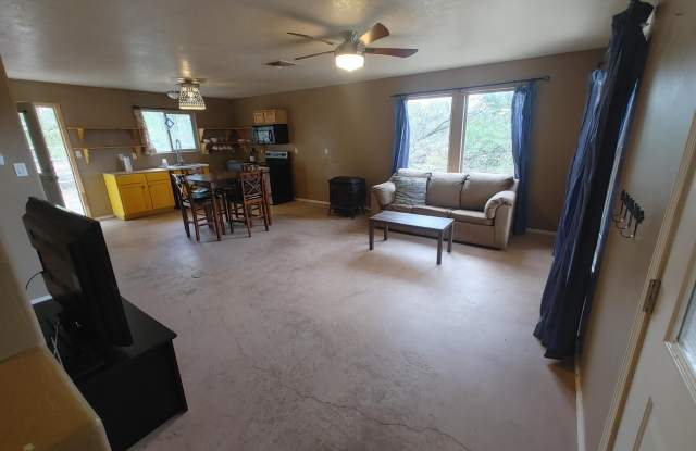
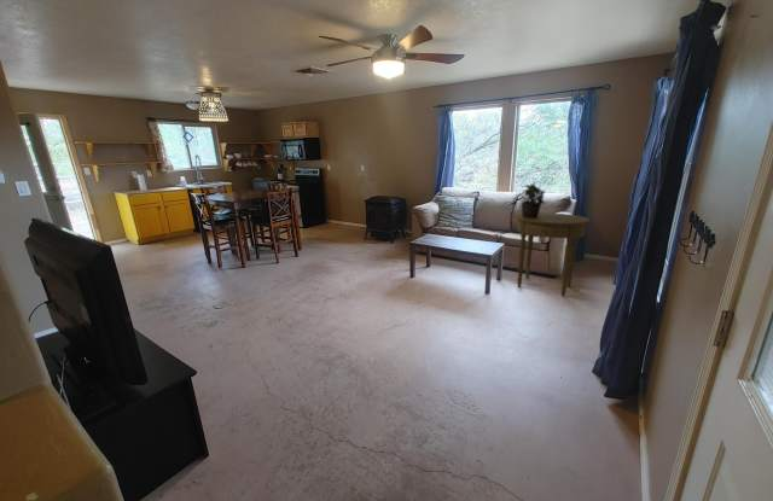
+ potted plant [519,181,547,219]
+ side table [515,211,592,297]
